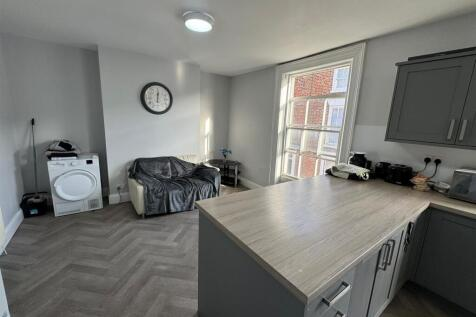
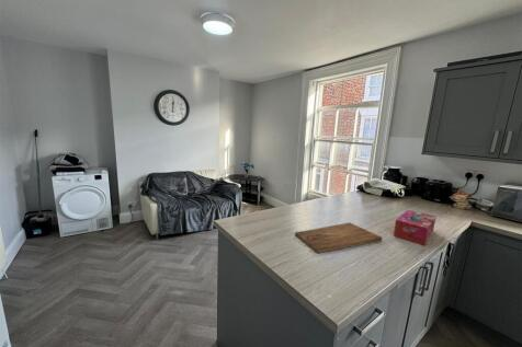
+ cutting board [294,221,383,254]
+ tissue box [393,209,436,246]
